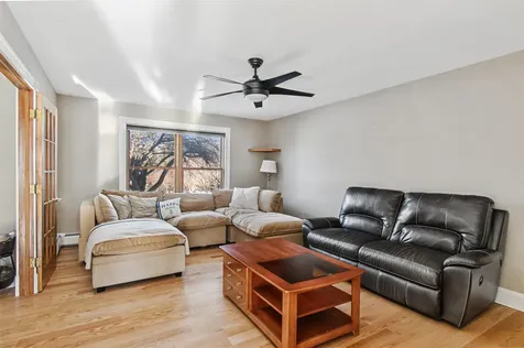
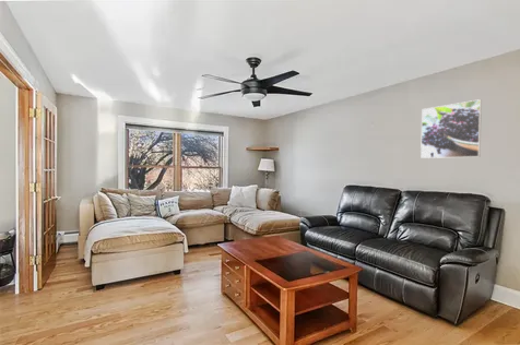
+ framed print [419,98,483,159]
